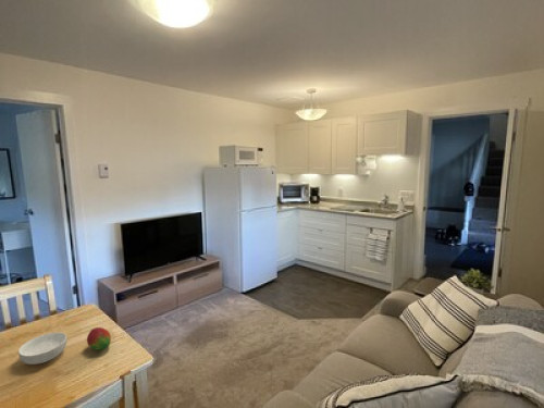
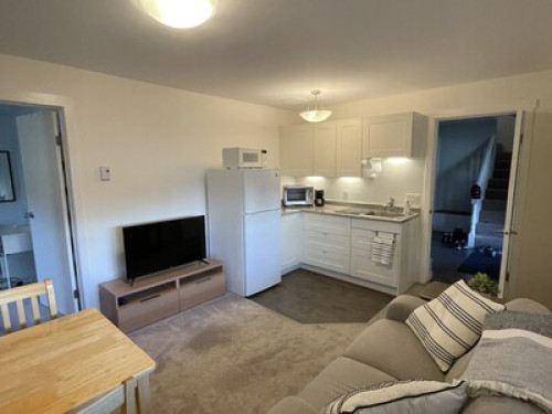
- cereal bowl [17,332,67,366]
- fruit [86,326,112,351]
